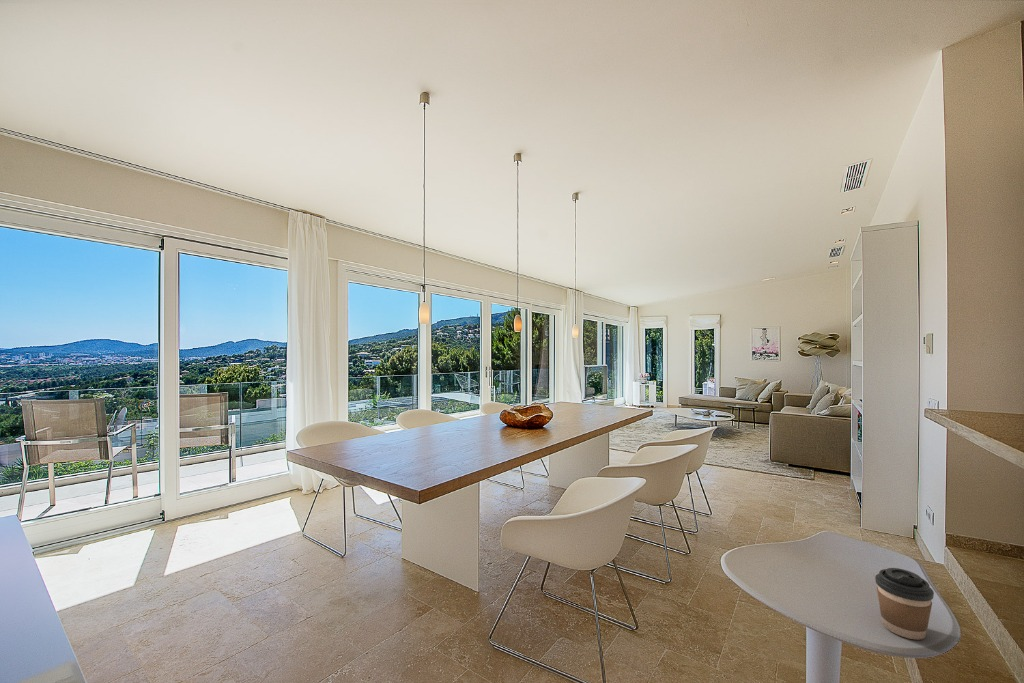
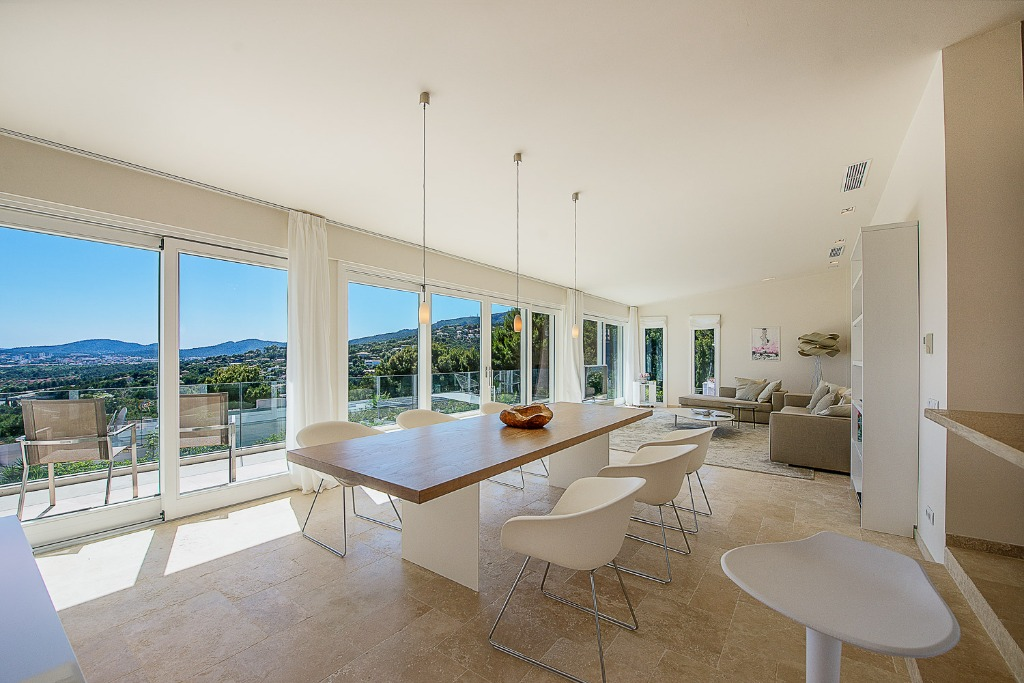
- coffee cup [874,567,935,641]
